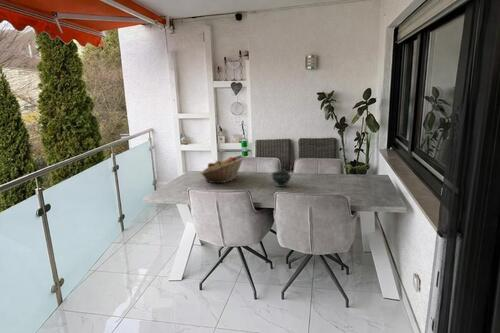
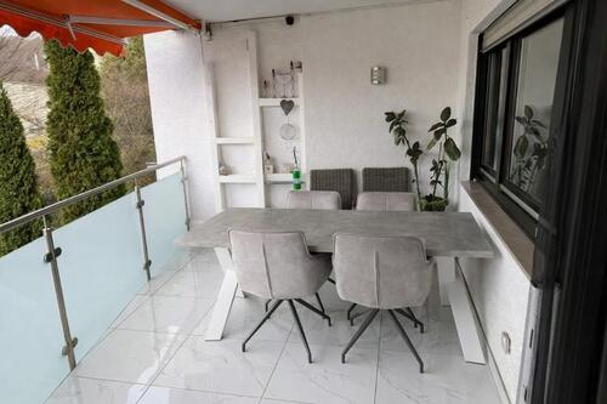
- fruit basket [200,154,245,184]
- bowl [269,168,293,188]
